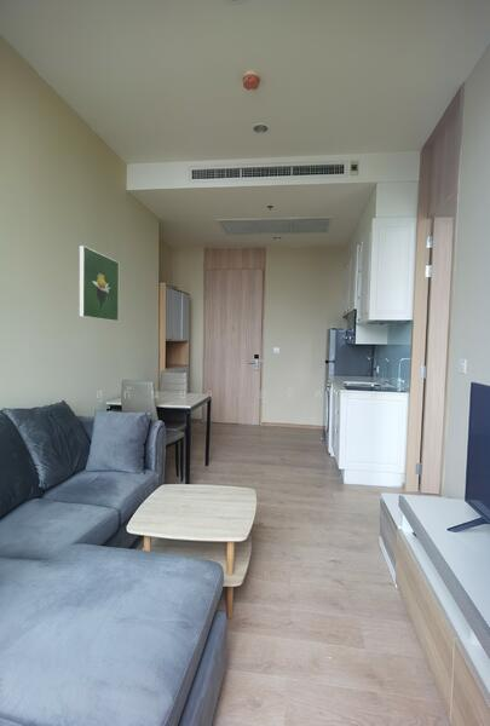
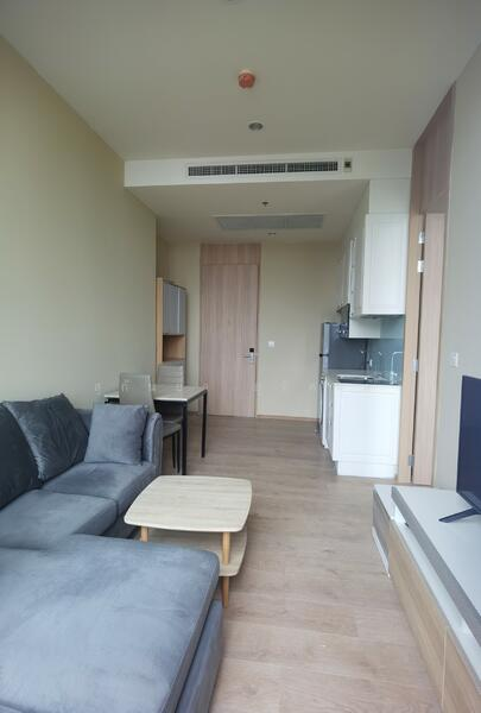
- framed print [79,244,120,323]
